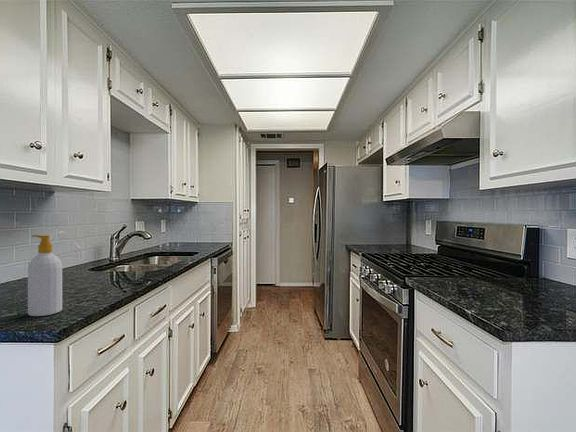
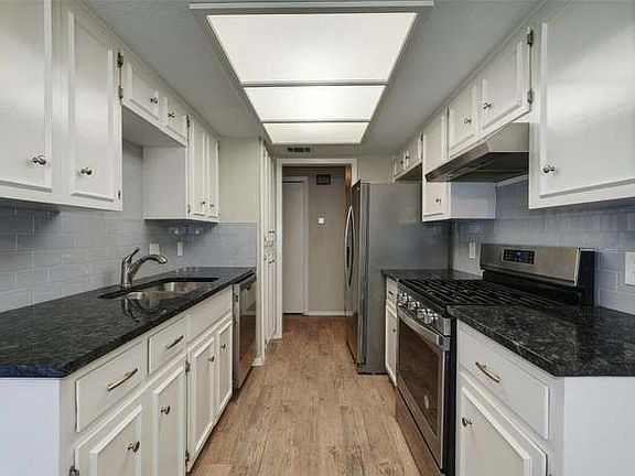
- soap bottle [27,234,63,317]
